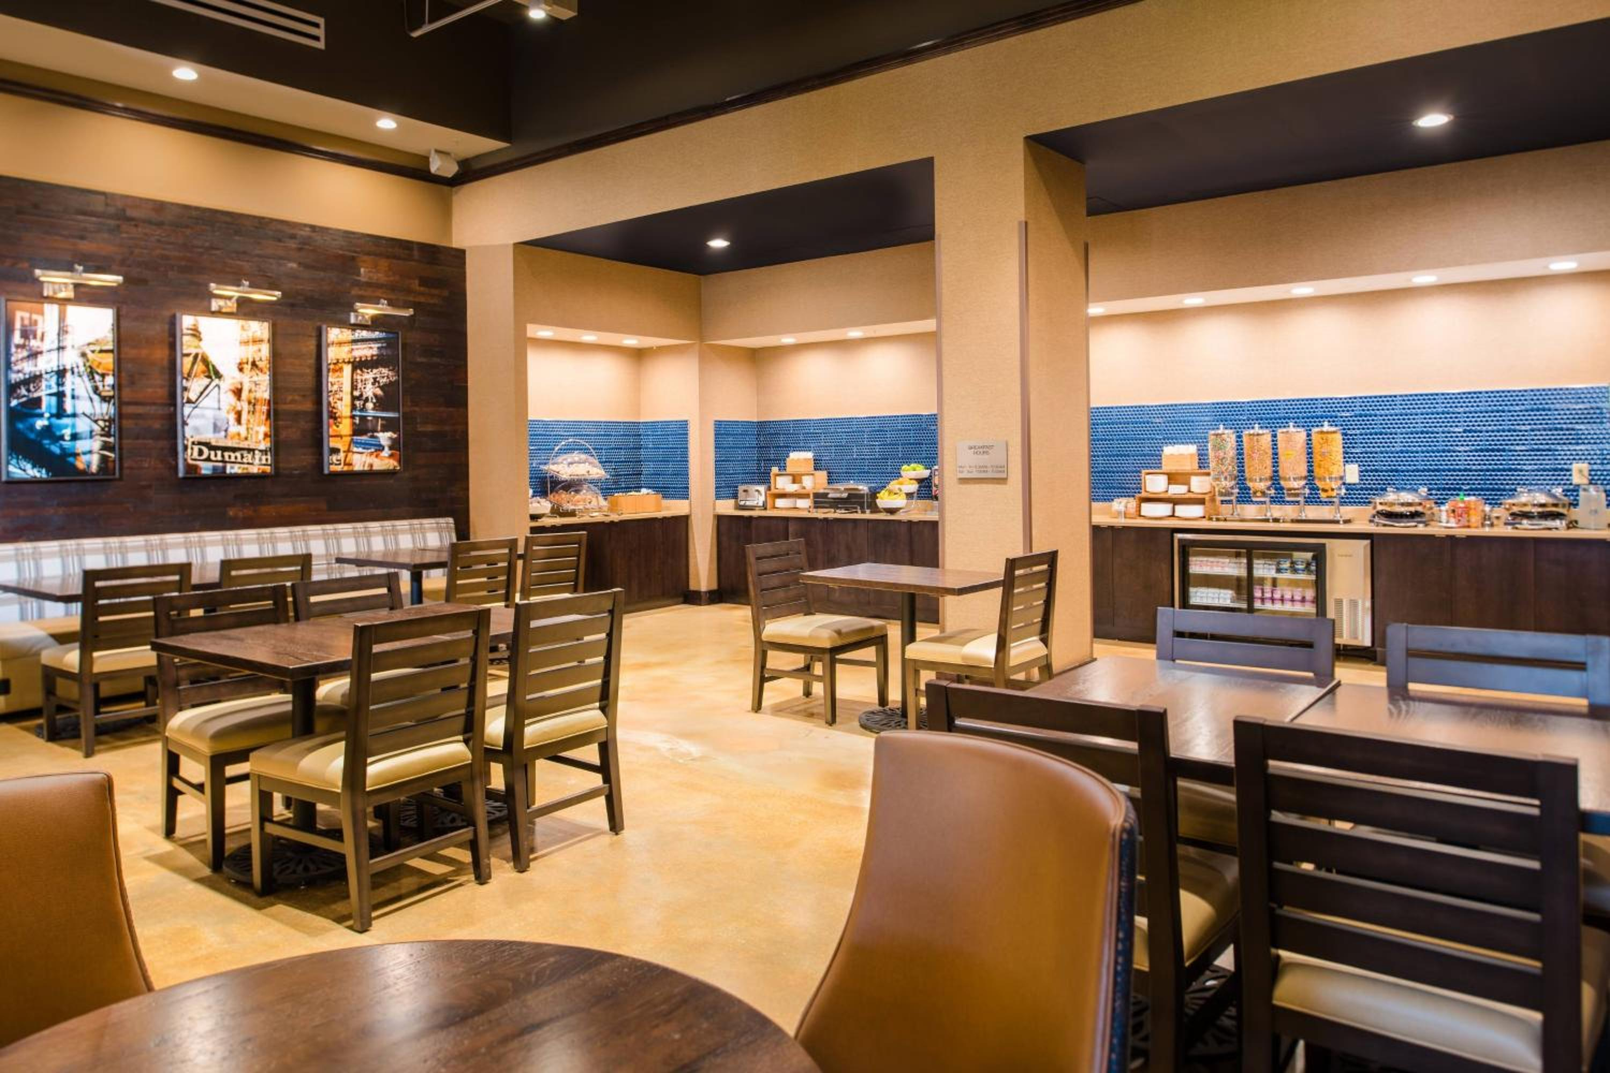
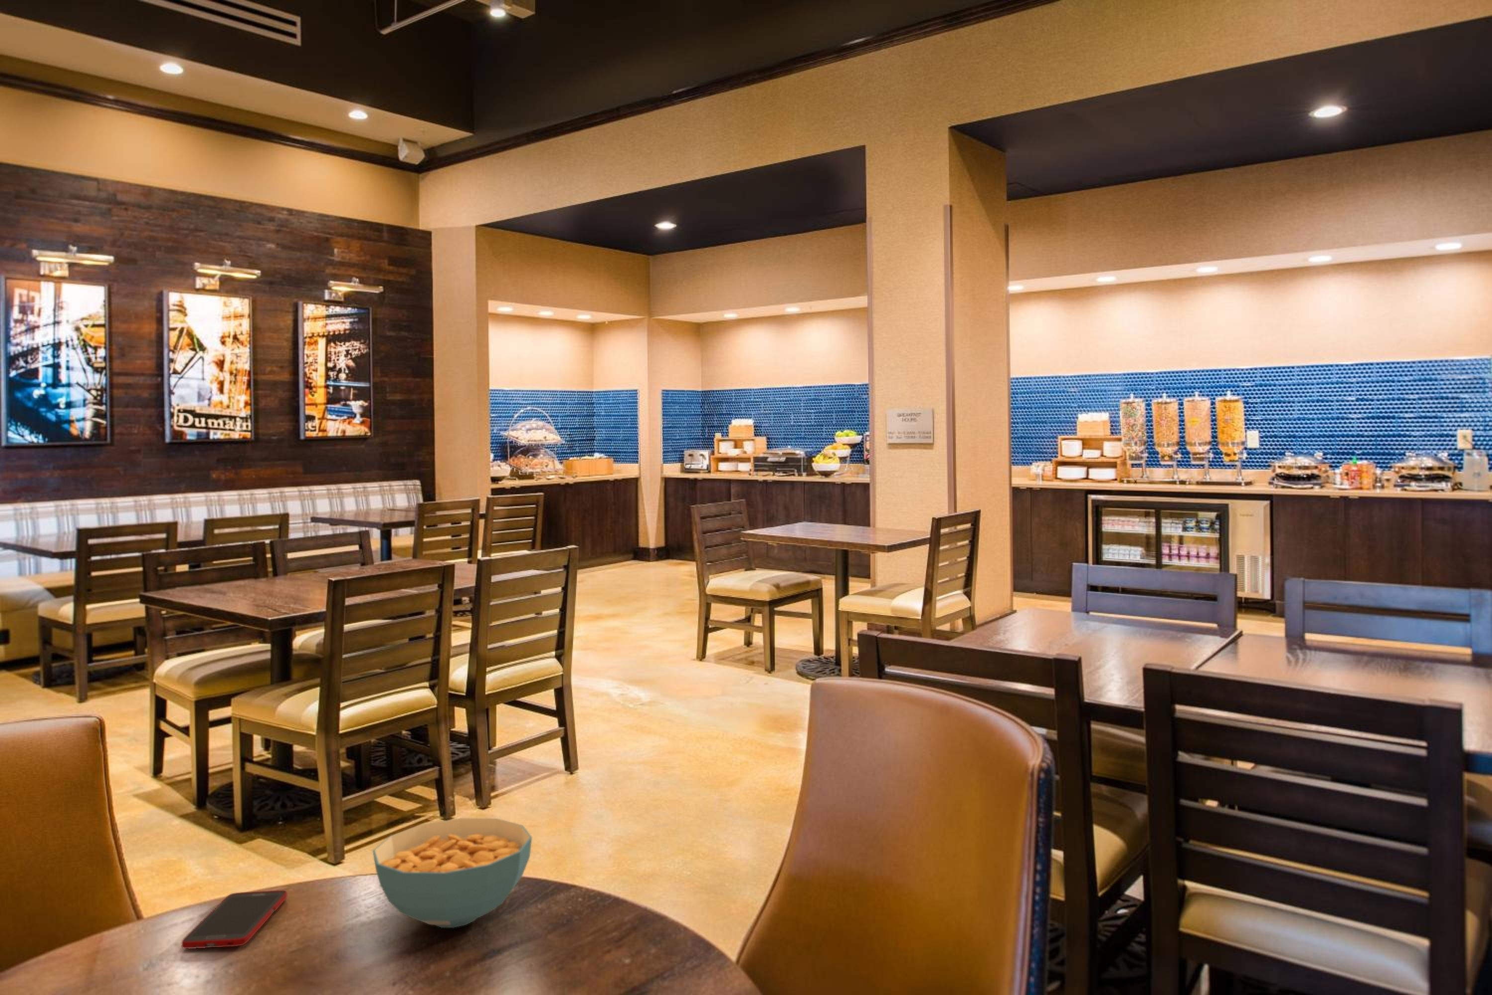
+ cell phone [181,890,288,949]
+ cereal bowl [372,818,533,928]
